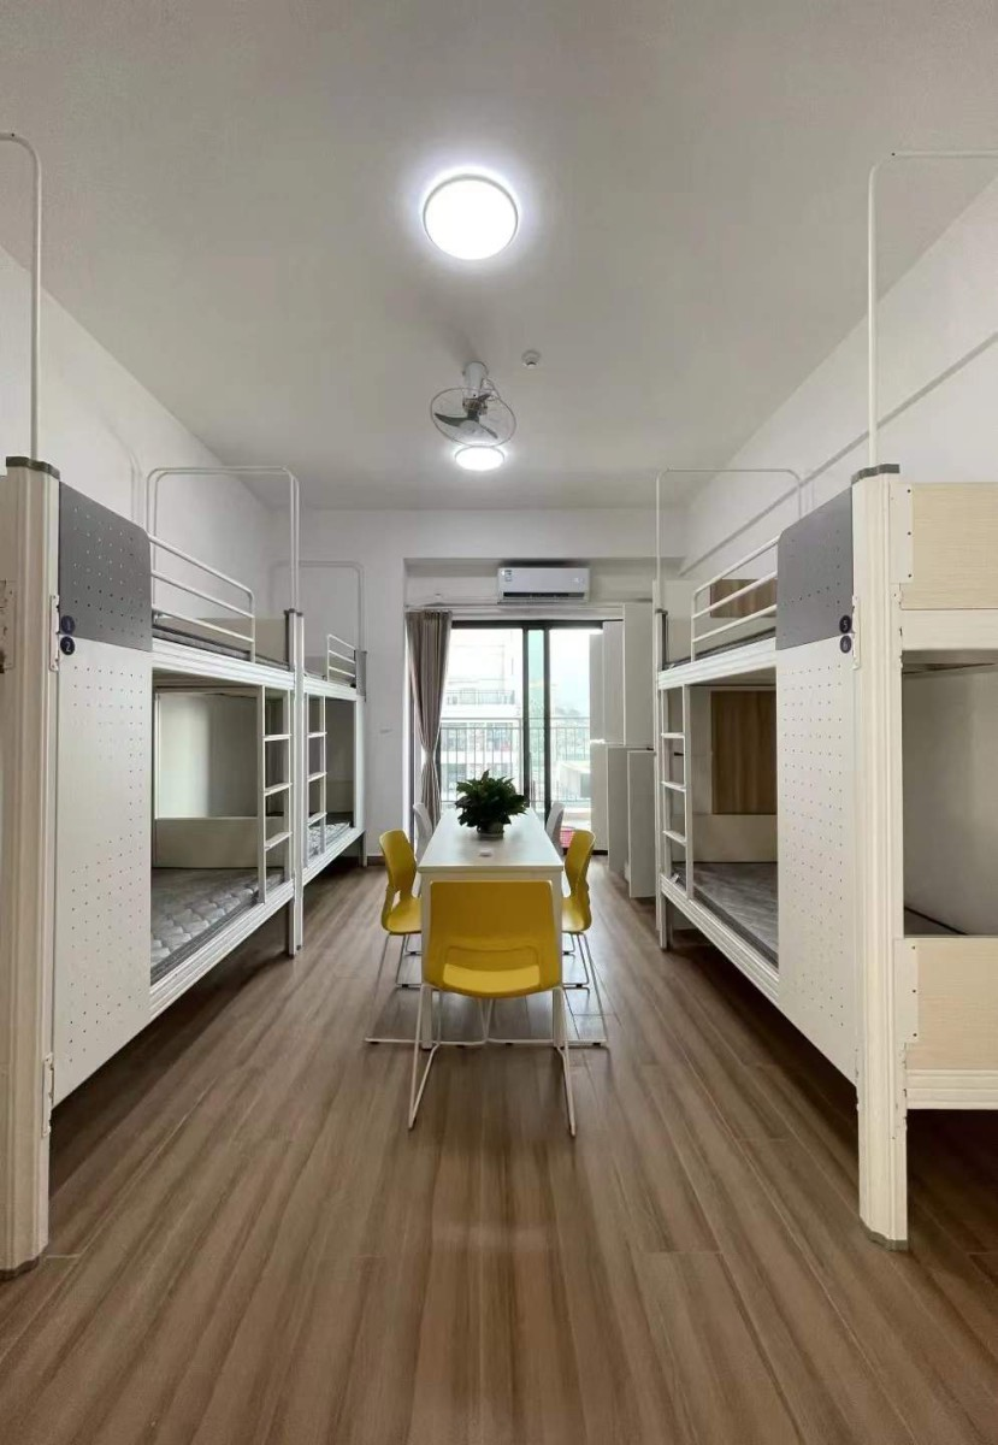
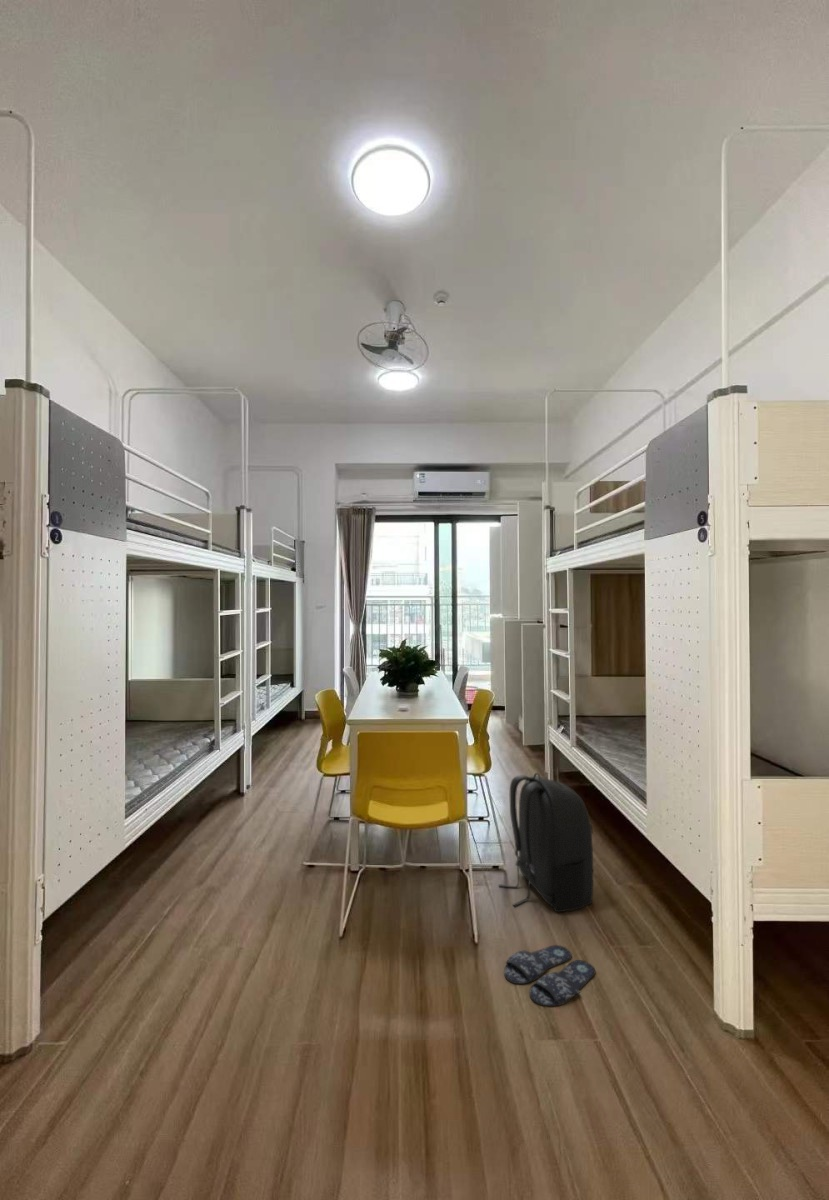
+ slippers [503,944,596,1007]
+ backpack [498,772,594,913]
